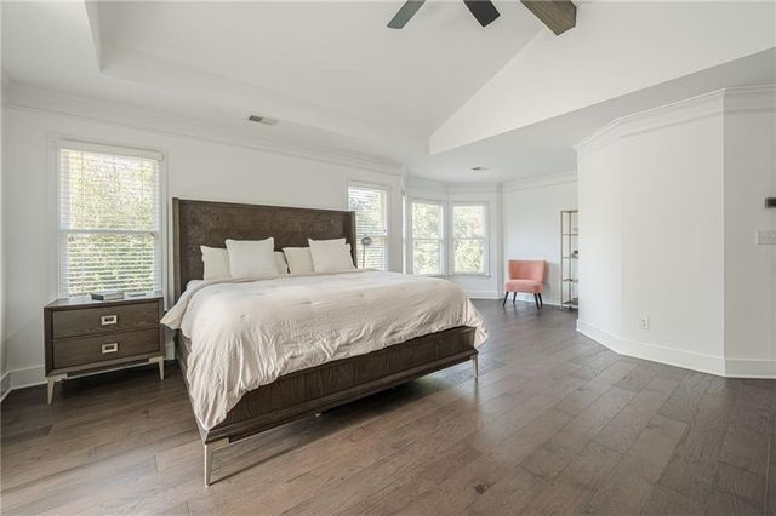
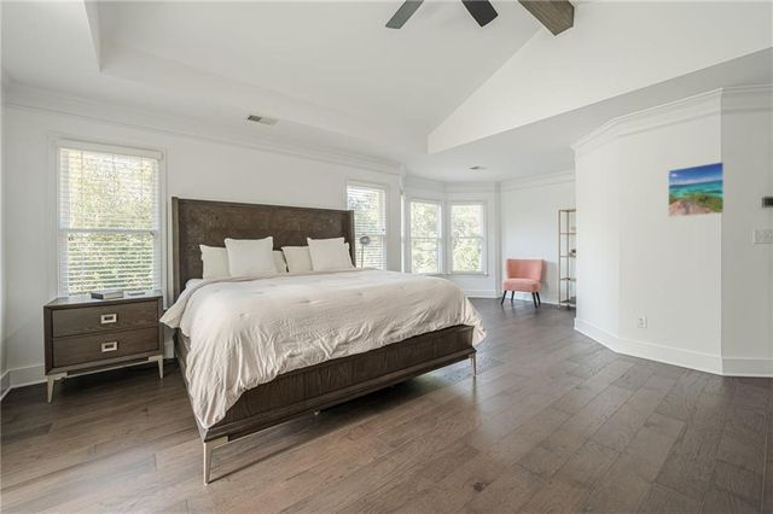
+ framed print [667,160,726,218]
